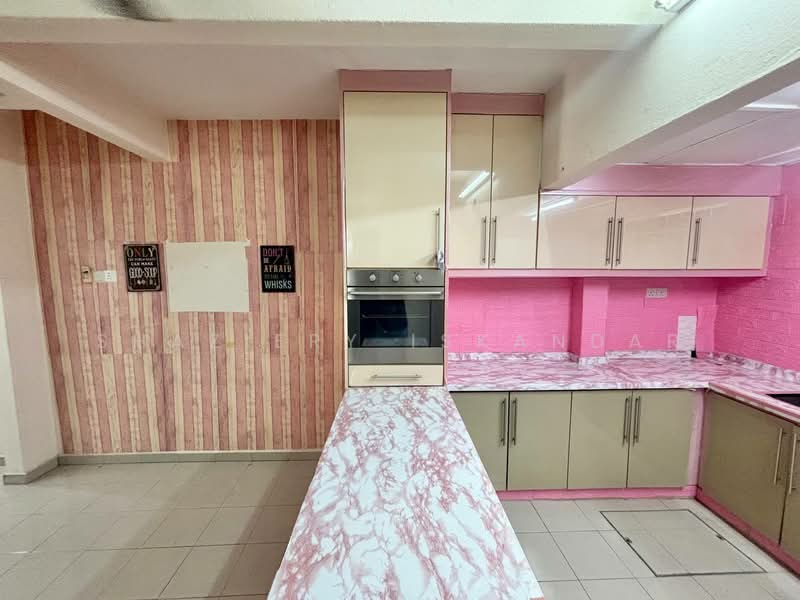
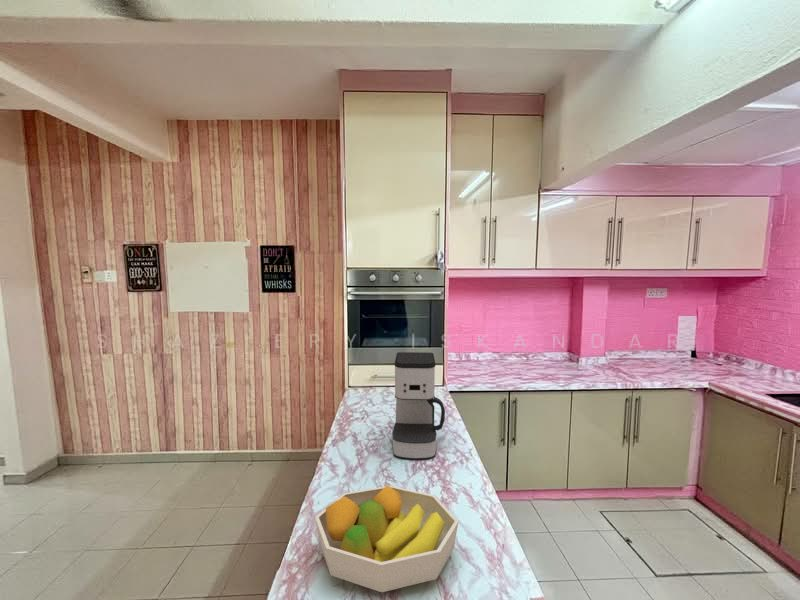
+ fruit bowl [314,484,460,593]
+ coffee maker [391,351,446,461]
